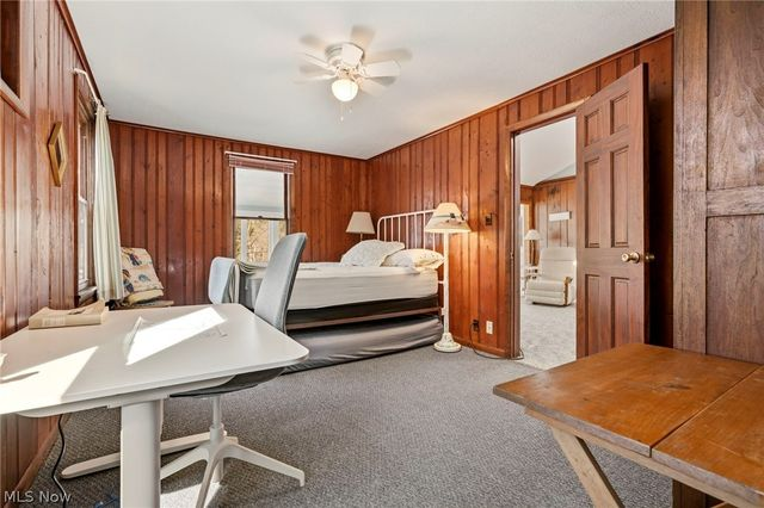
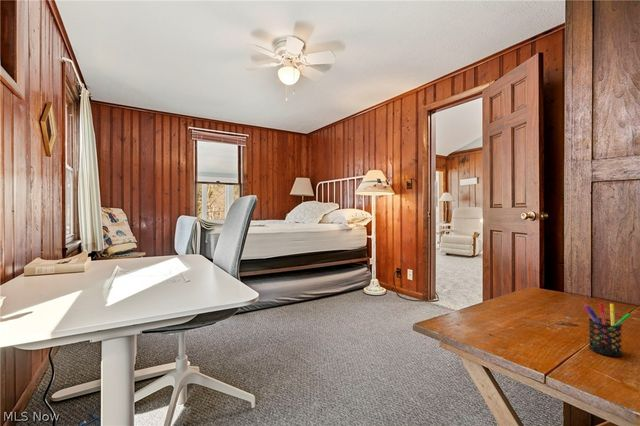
+ pen holder [583,302,632,357]
